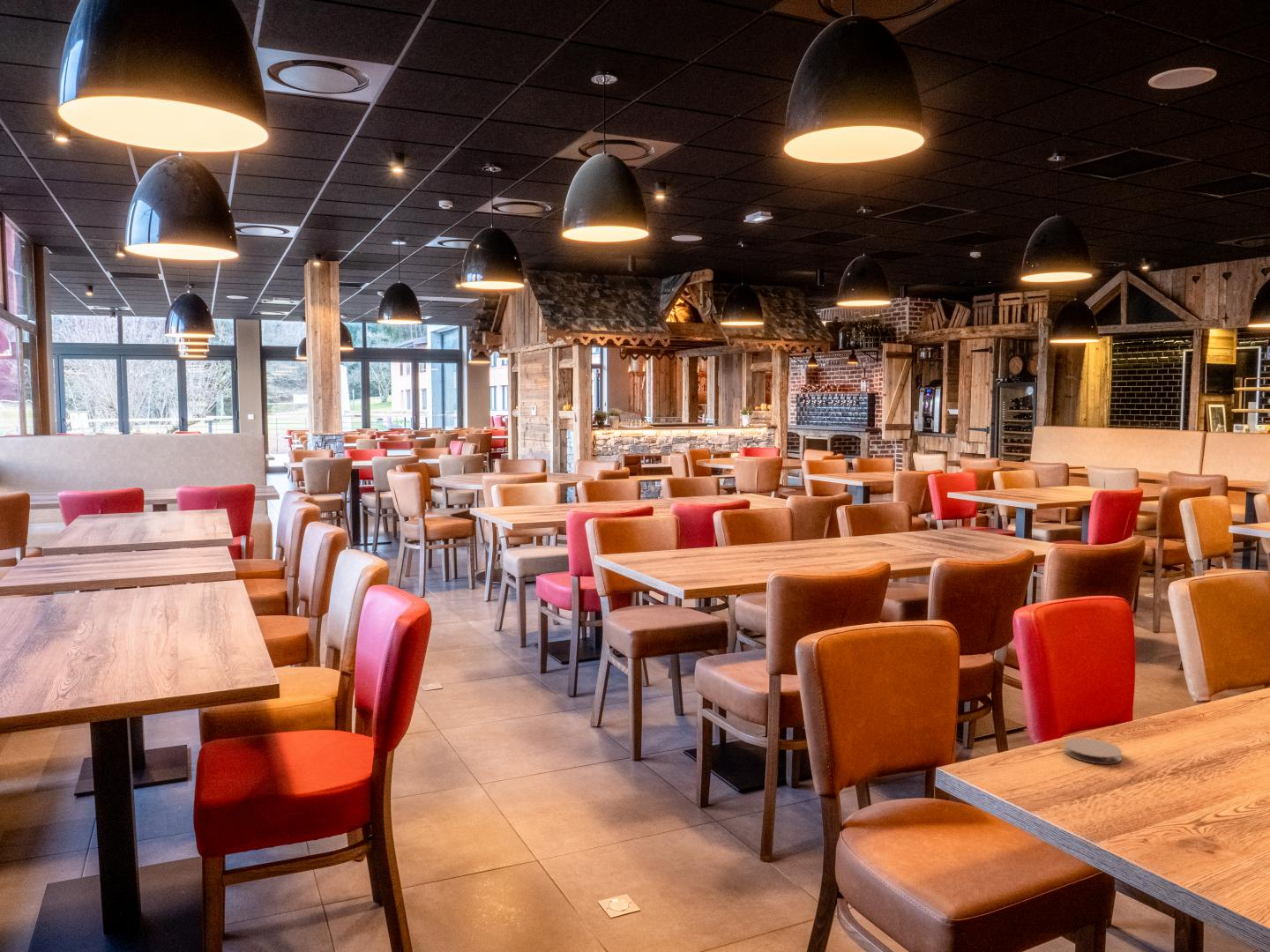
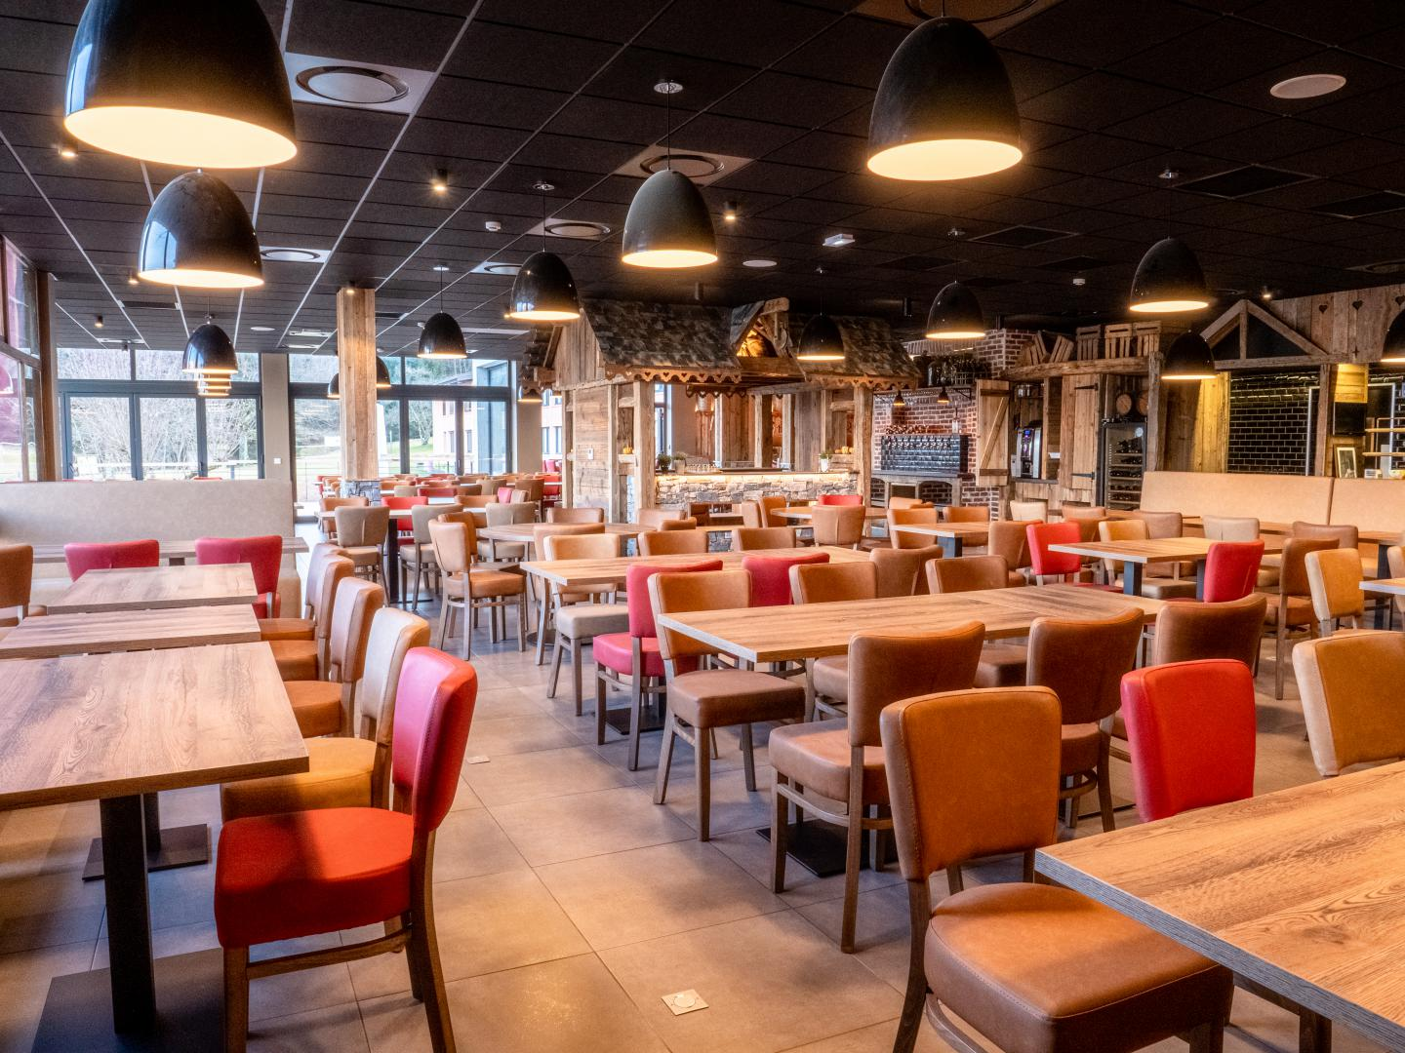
- coaster [1063,737,1123,765]
